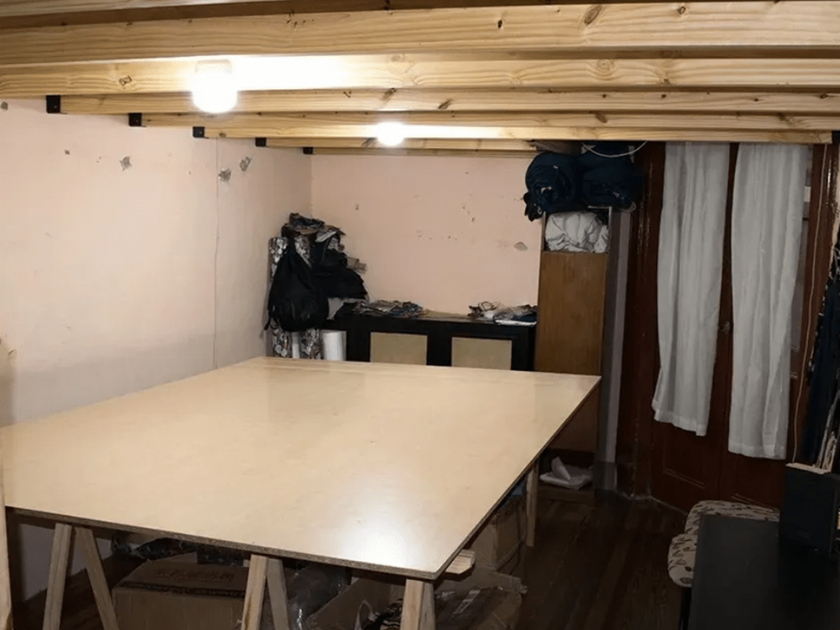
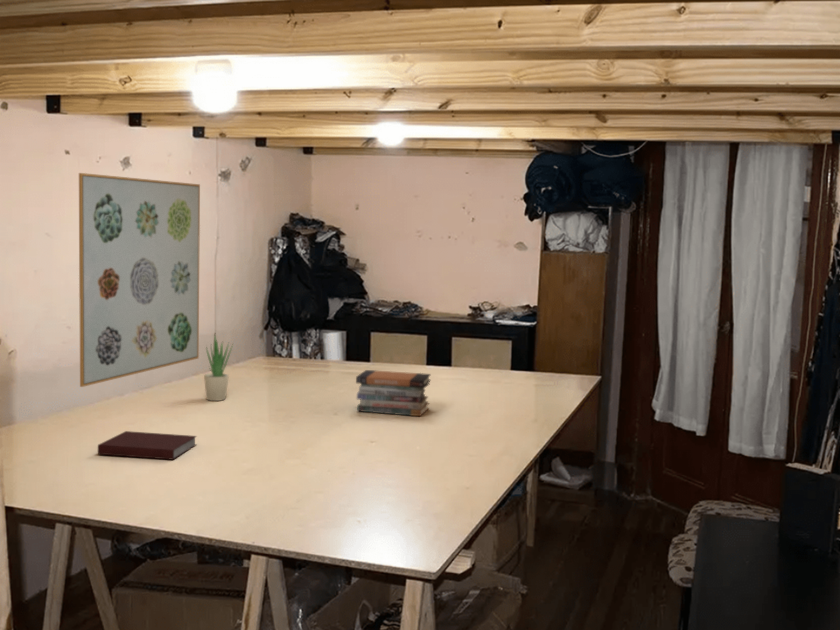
+ wall art [78,172,201,388]
+ notebook [97,430,198,461]
+ book stack [355,369,432,417]
+ potted plant [203,333,234,402]
